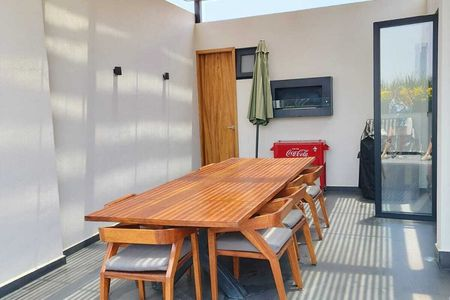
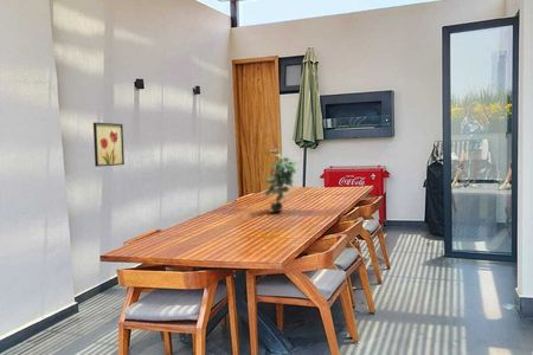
+ potted plant [262,153,298,213]
+ wall art [92,122,126,168]
